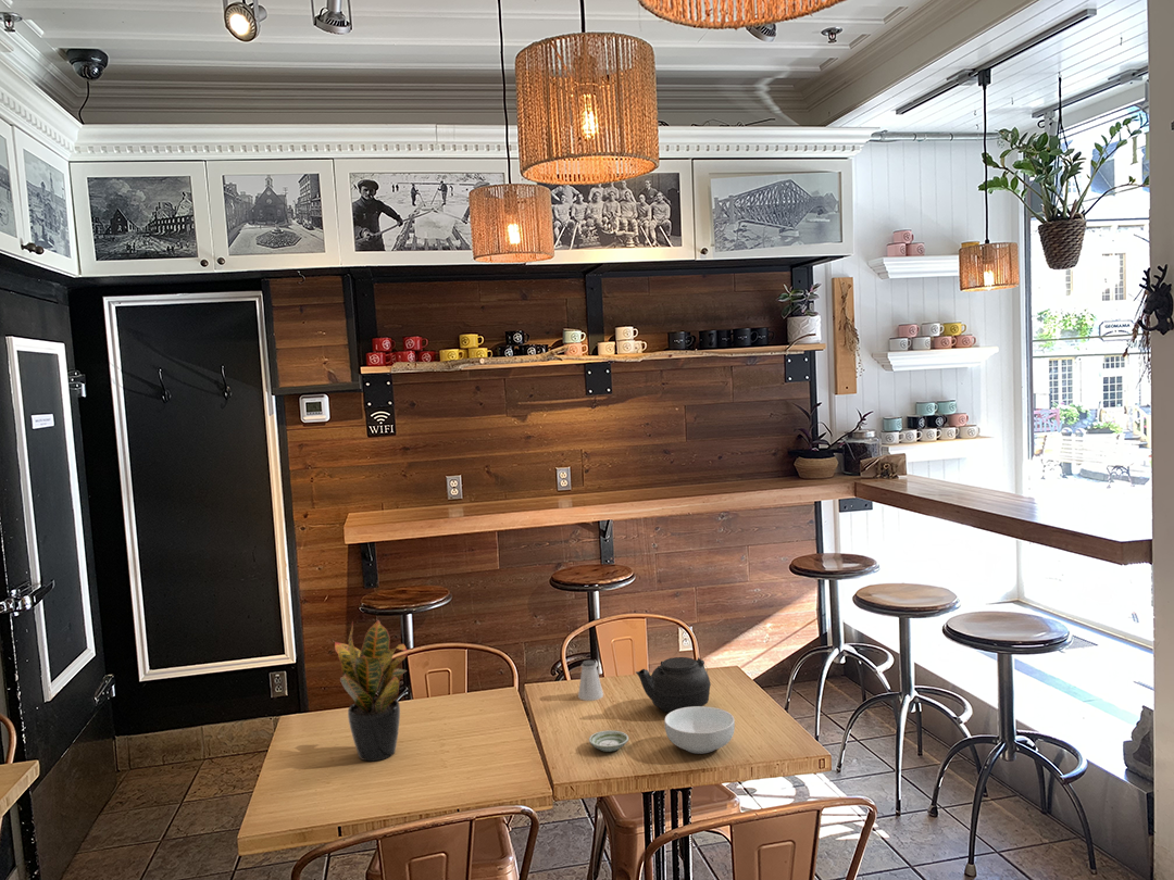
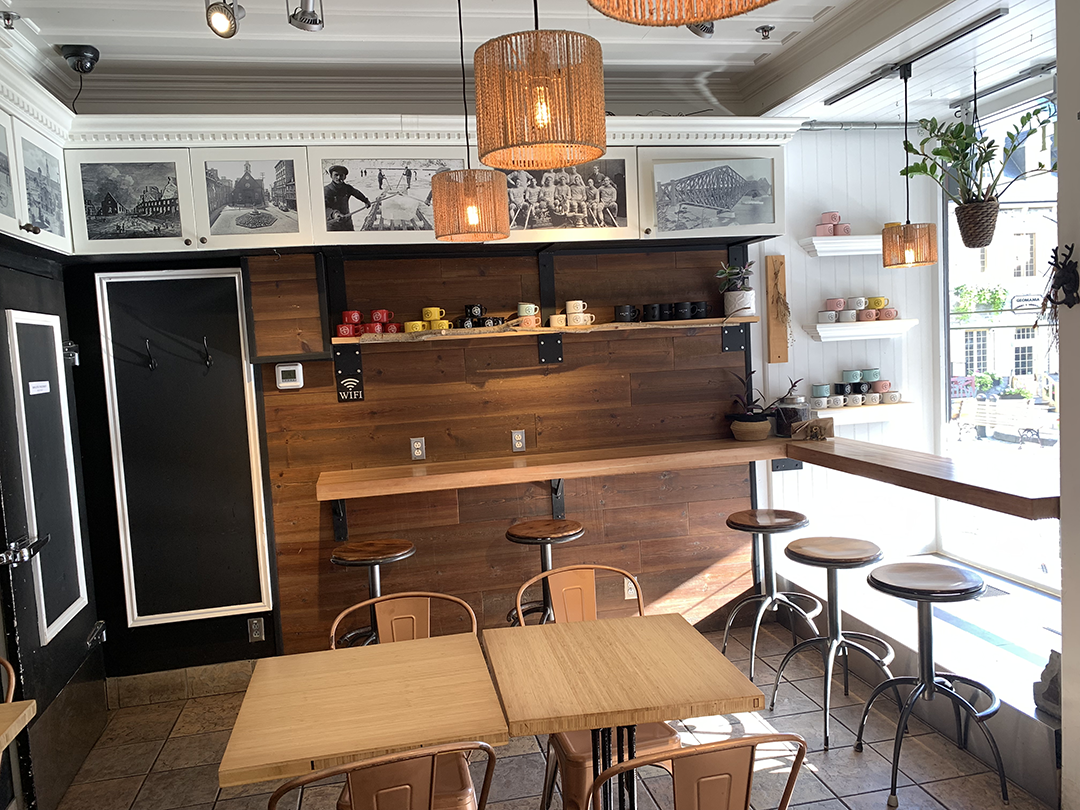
- potted plant [334,619,409,763]
- teapot [635,656,712,714]
- saltshaker [577,659,604,702]
- cereal bowl [663,705,736,755]
- saucer [588,729,629,753]
